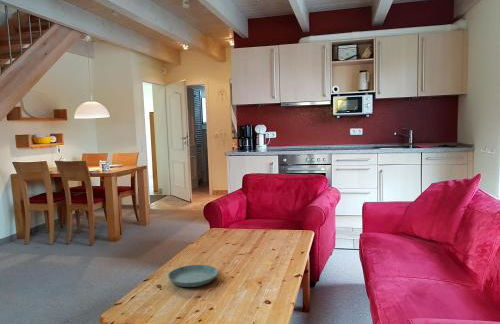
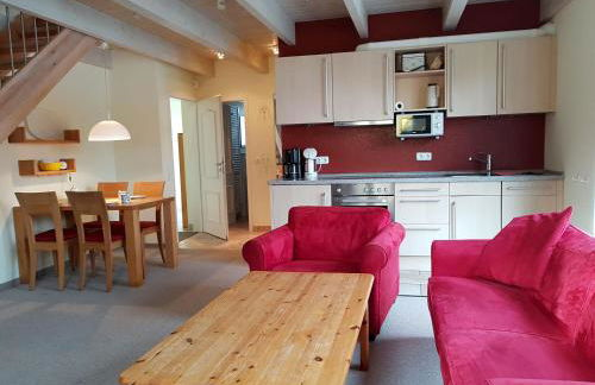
- saucer [167,264,219,288]
